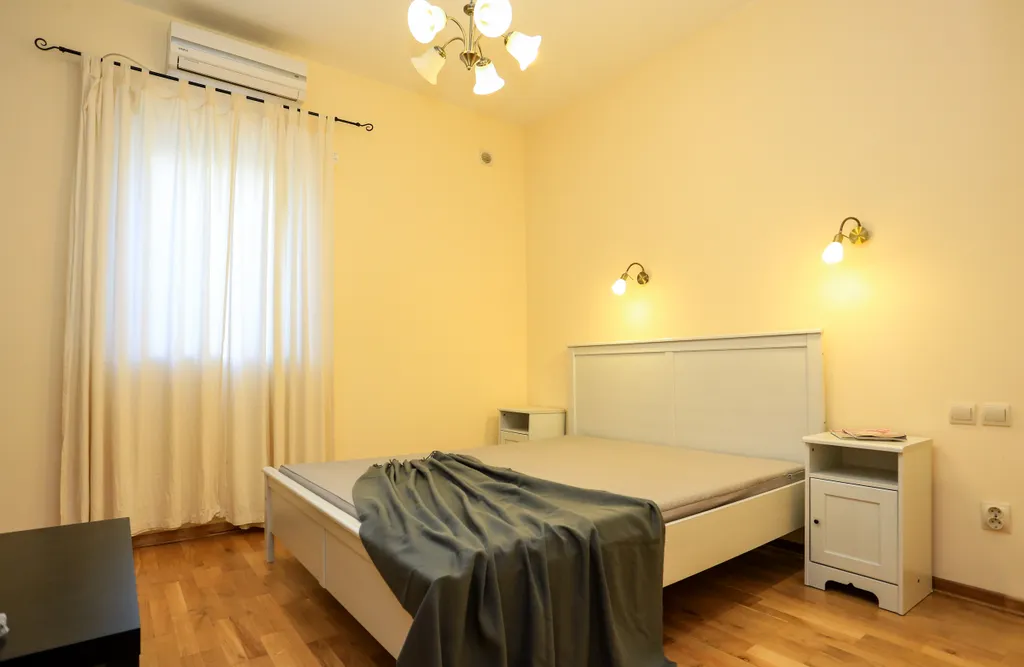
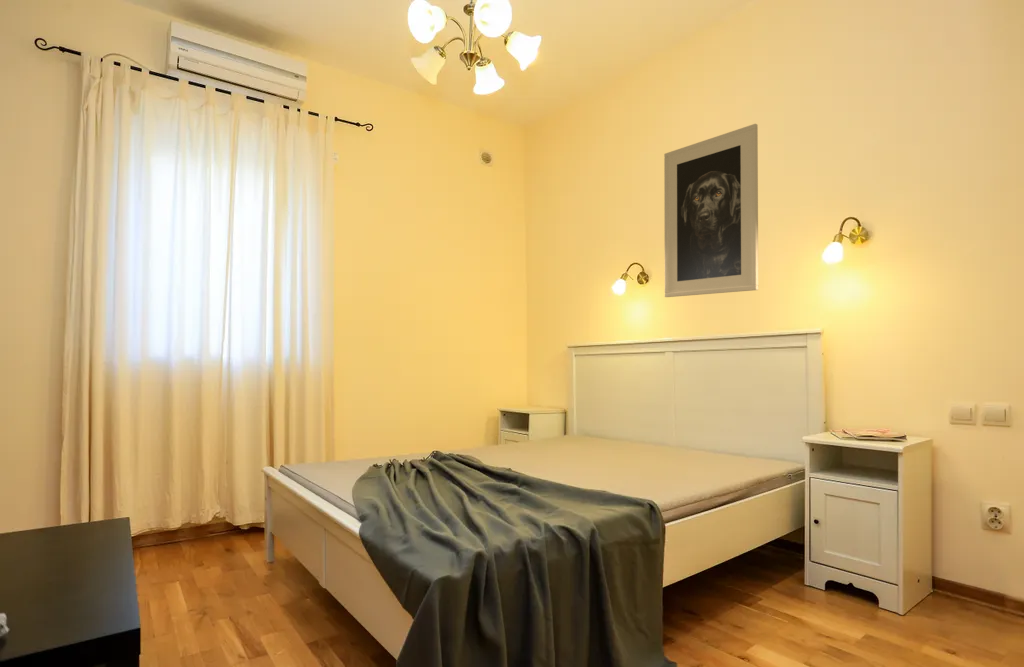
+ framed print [663,123,759,298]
